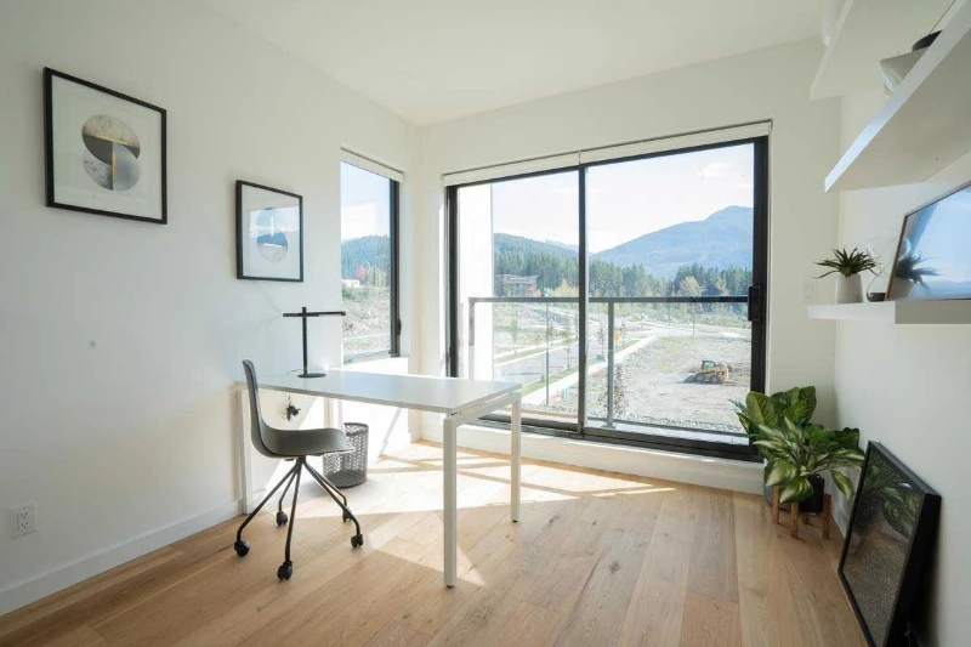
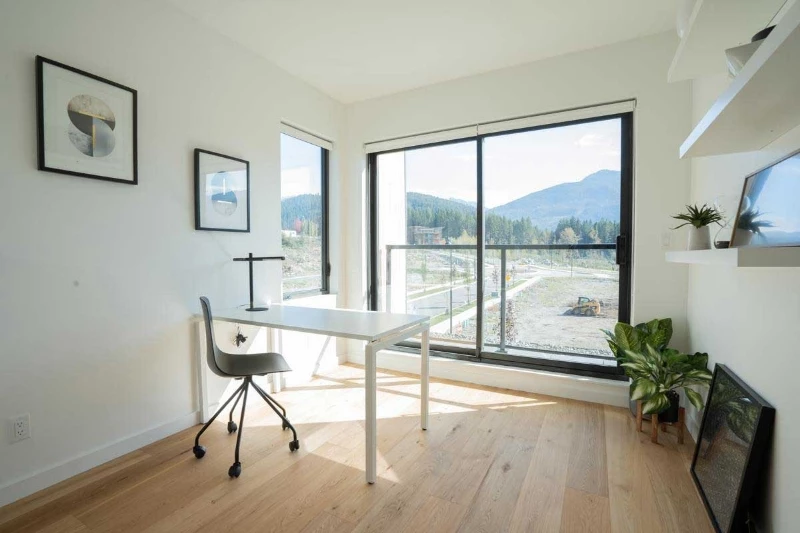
- waste bin [322,421,370,488]
